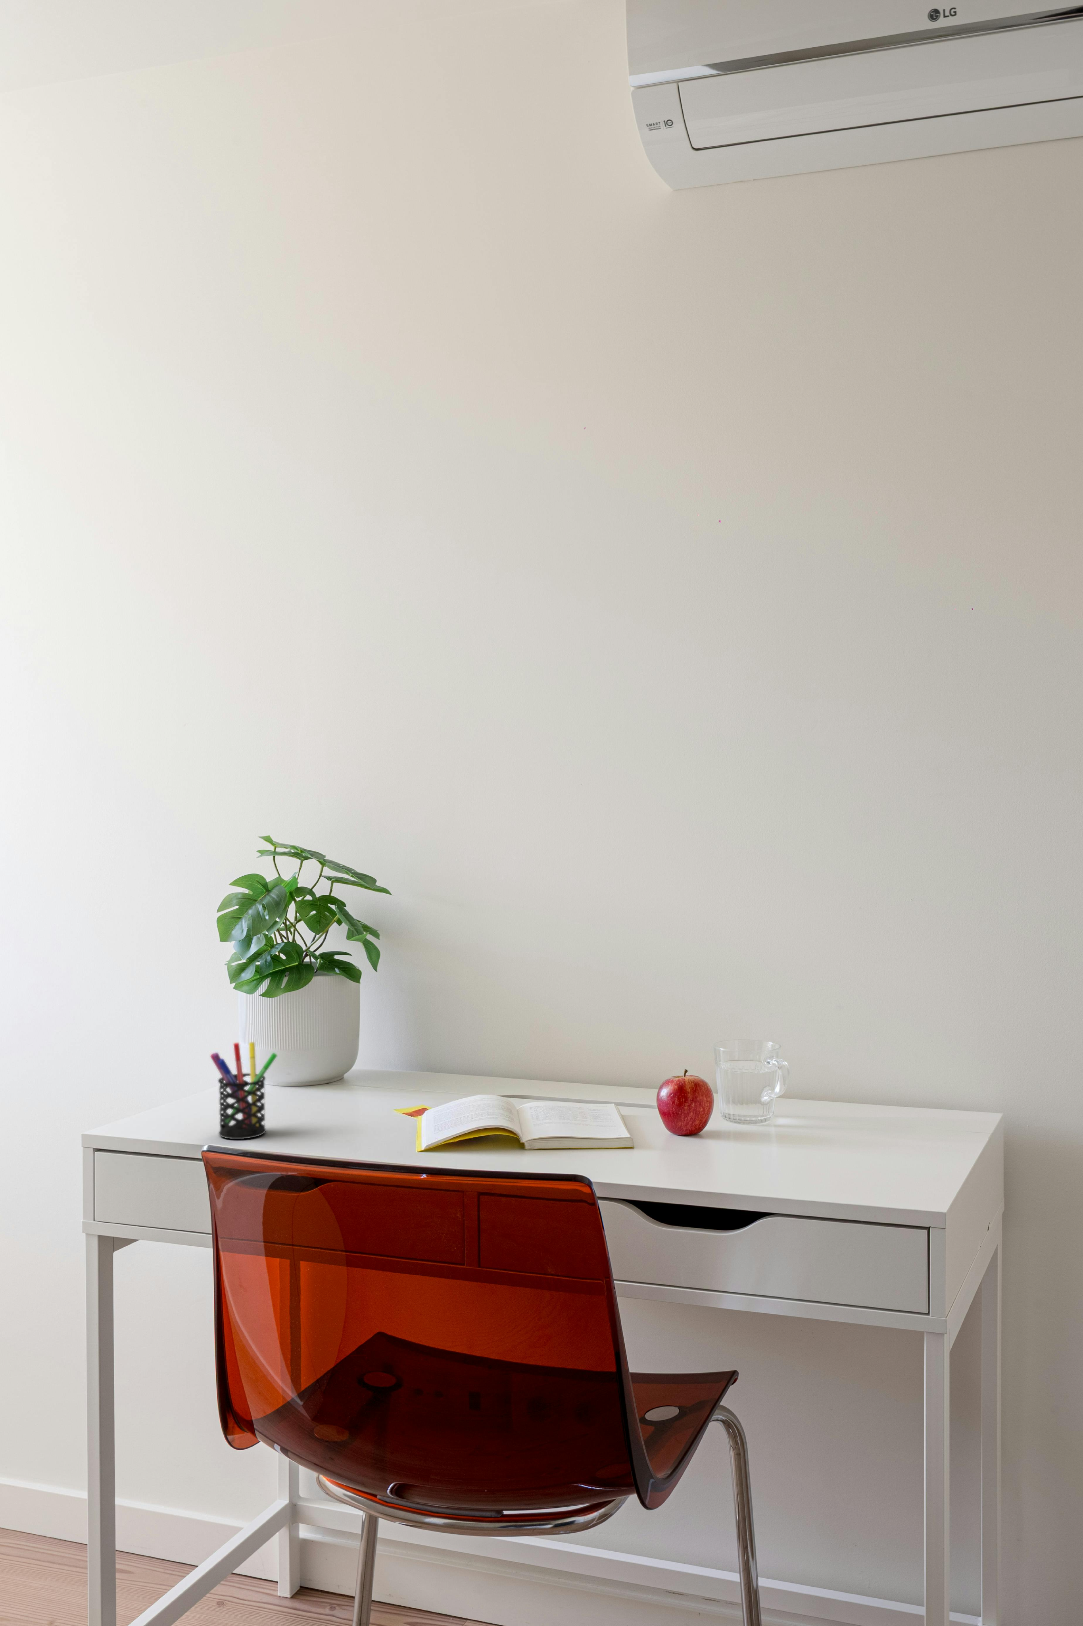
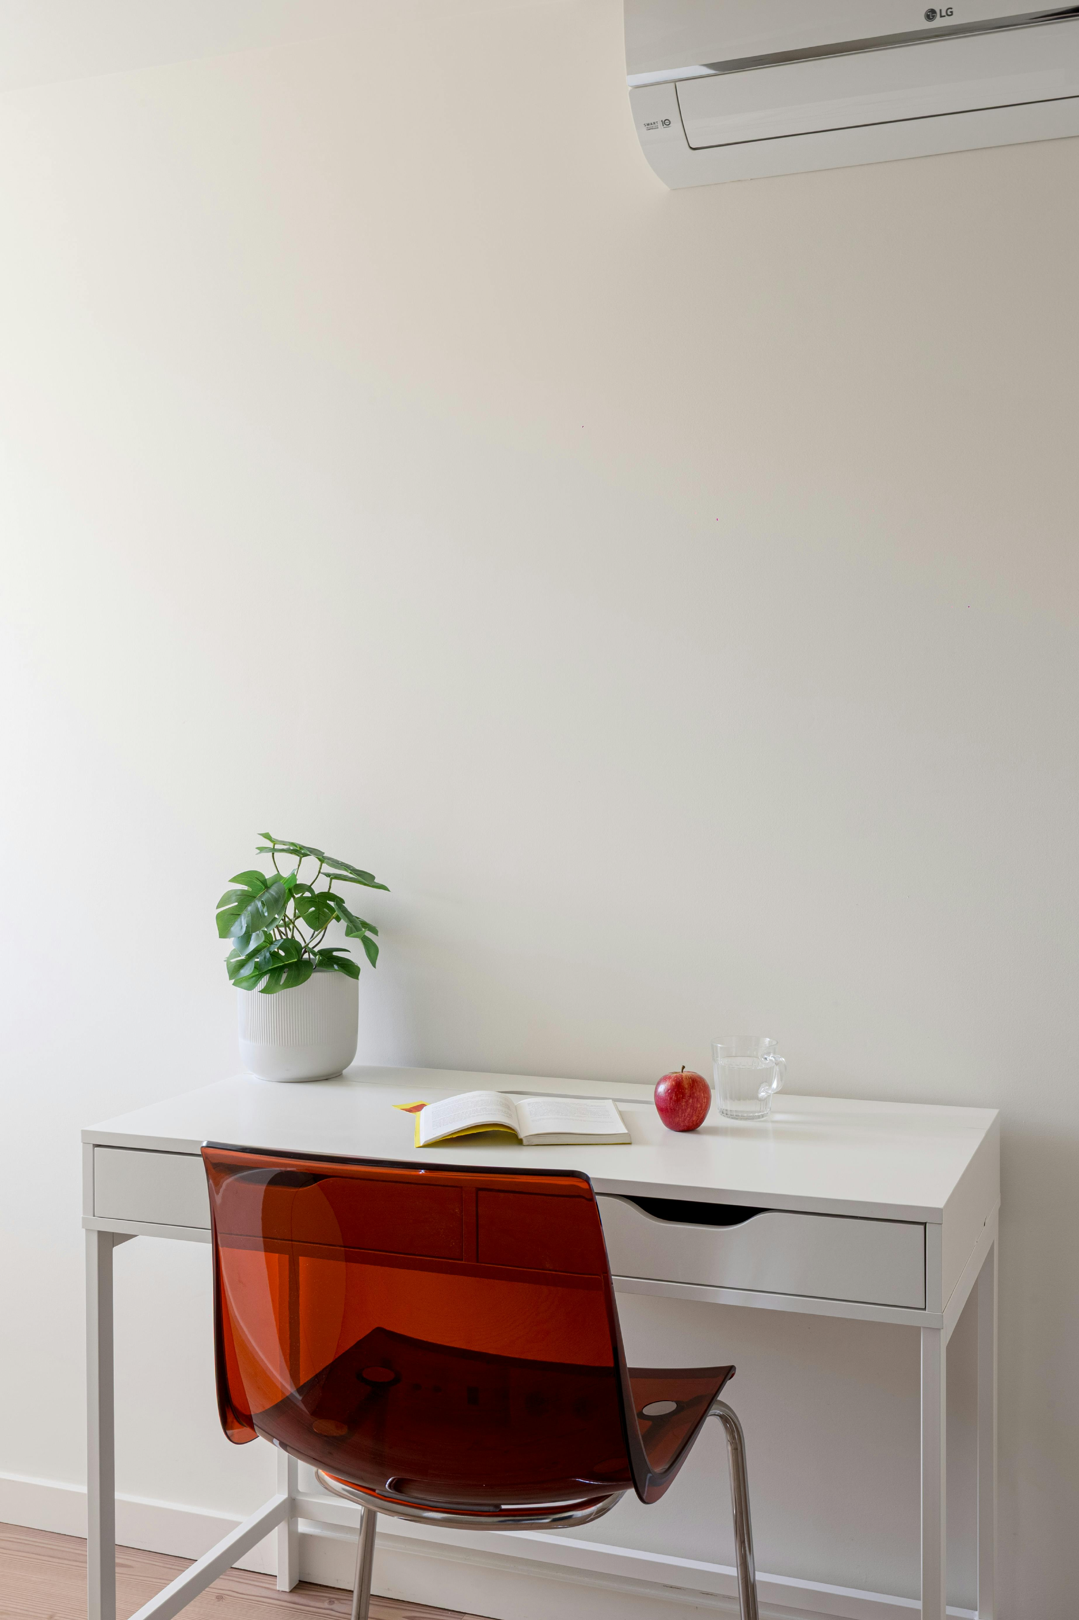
- pen holder [210,1042,278,1139]
